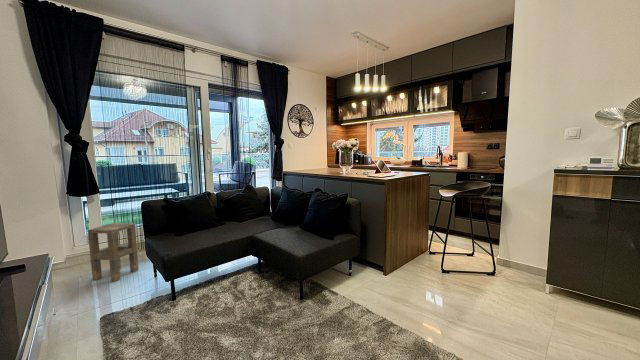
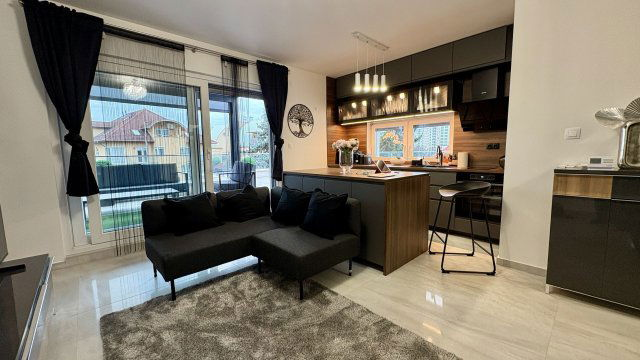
- side table [87,222,140,282]
